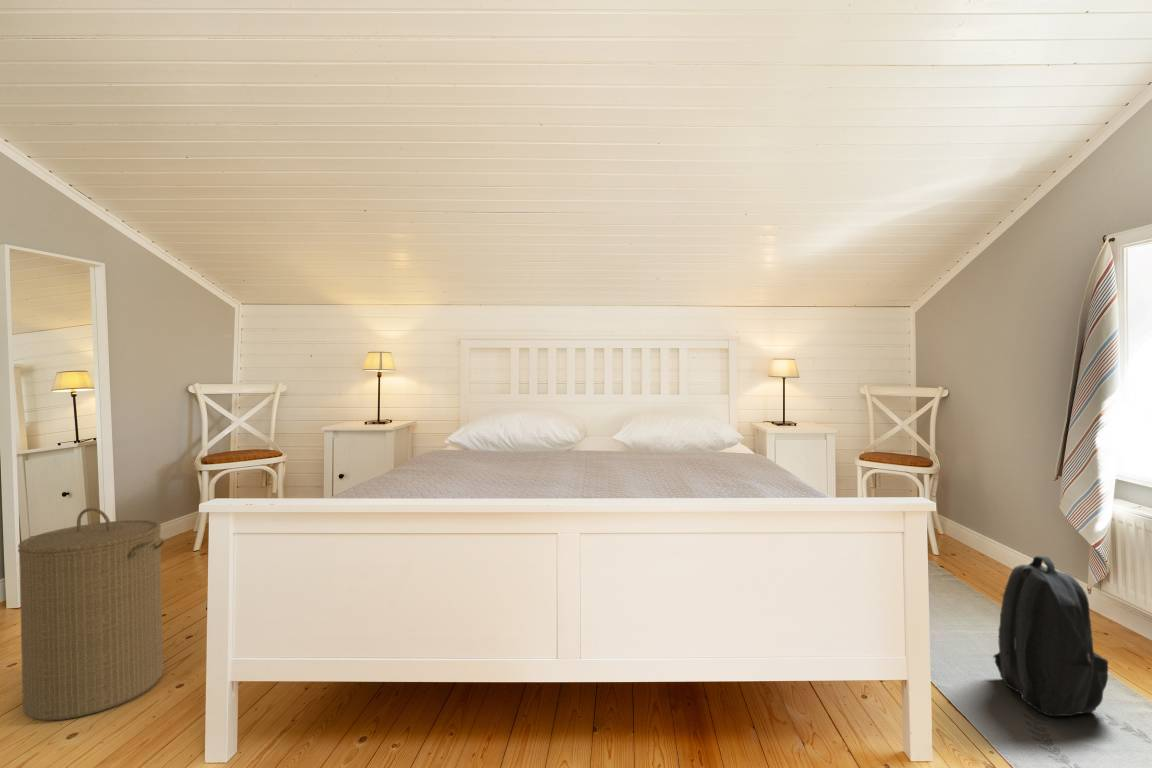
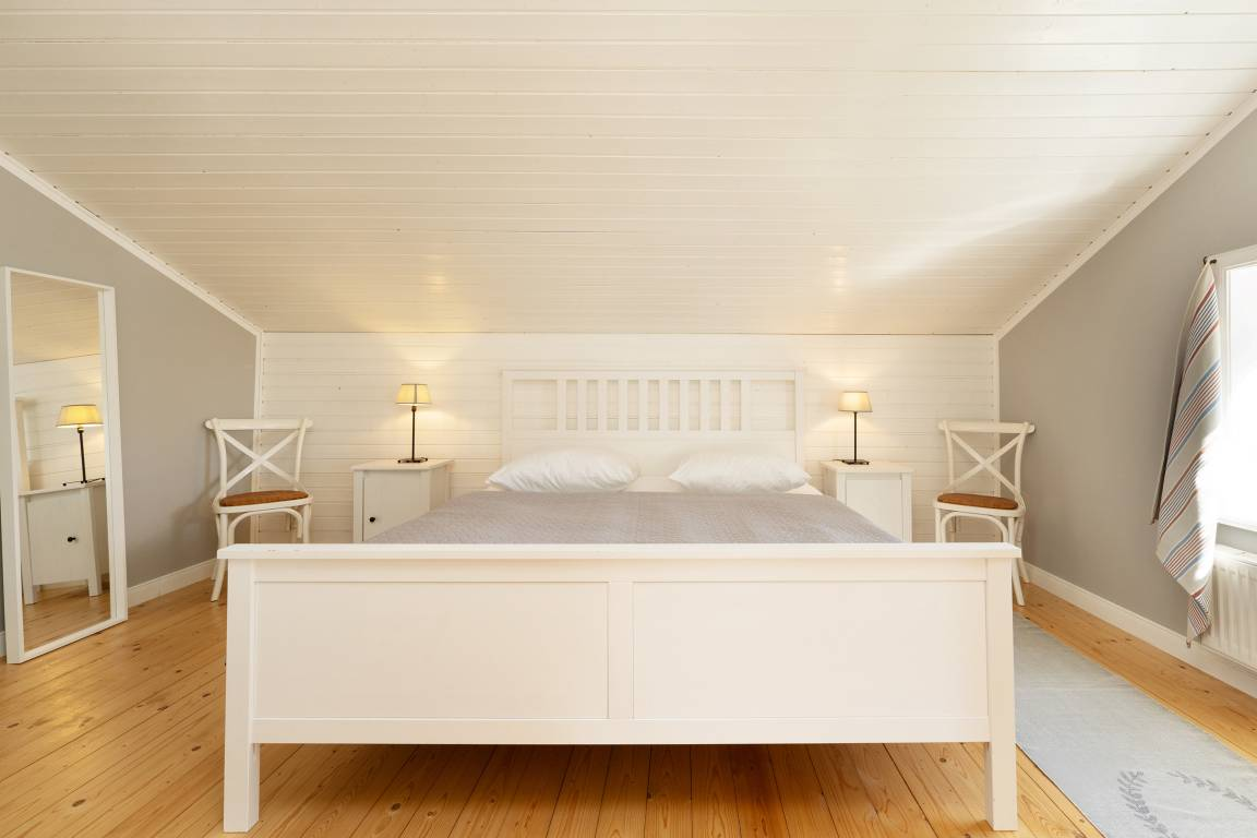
- backpack [992,555,1109,717]
- laundry hamper [17,507,166,722]
